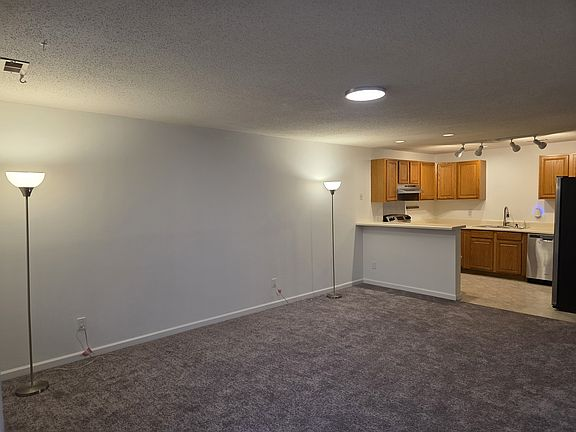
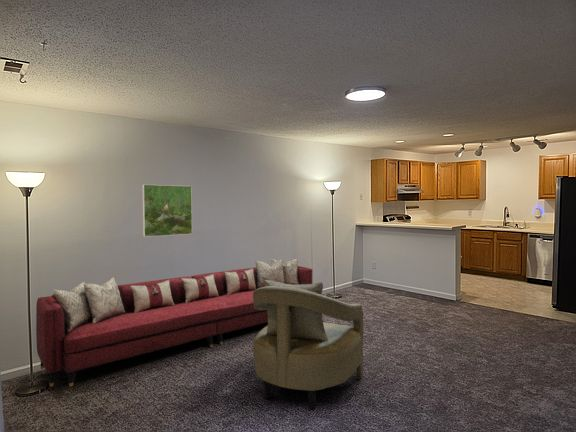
+ armchair [252,277,364,411]
+ sofa [35,257,313,388]
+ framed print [141,184,193,238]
